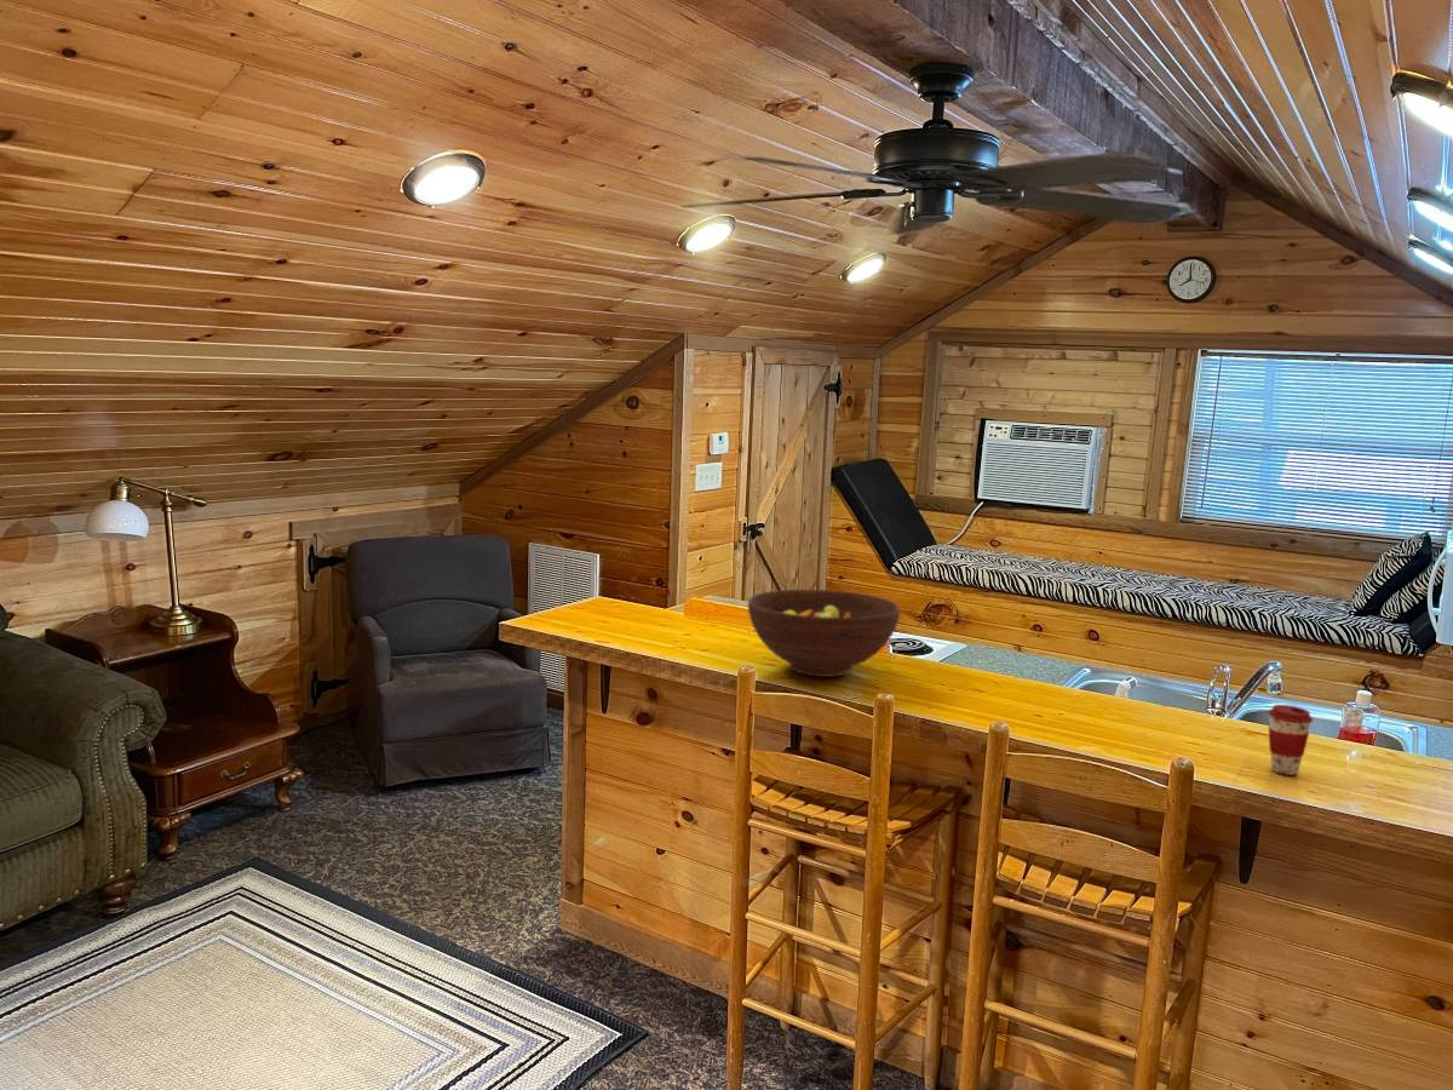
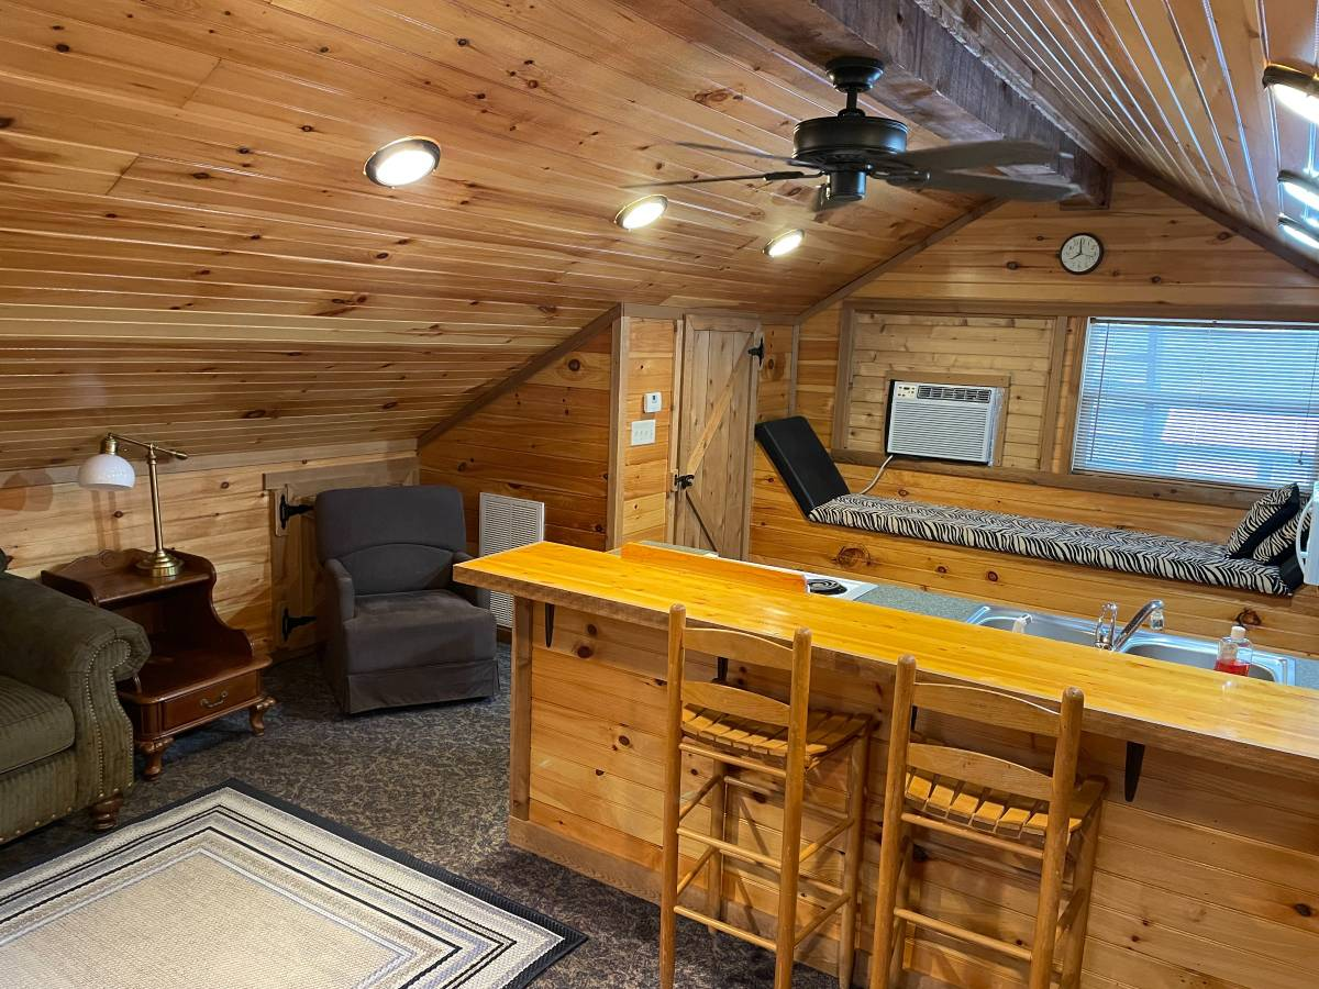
- fruit bowl [747,589,901,678]
- coffee cup [1267,704,1314,776]
